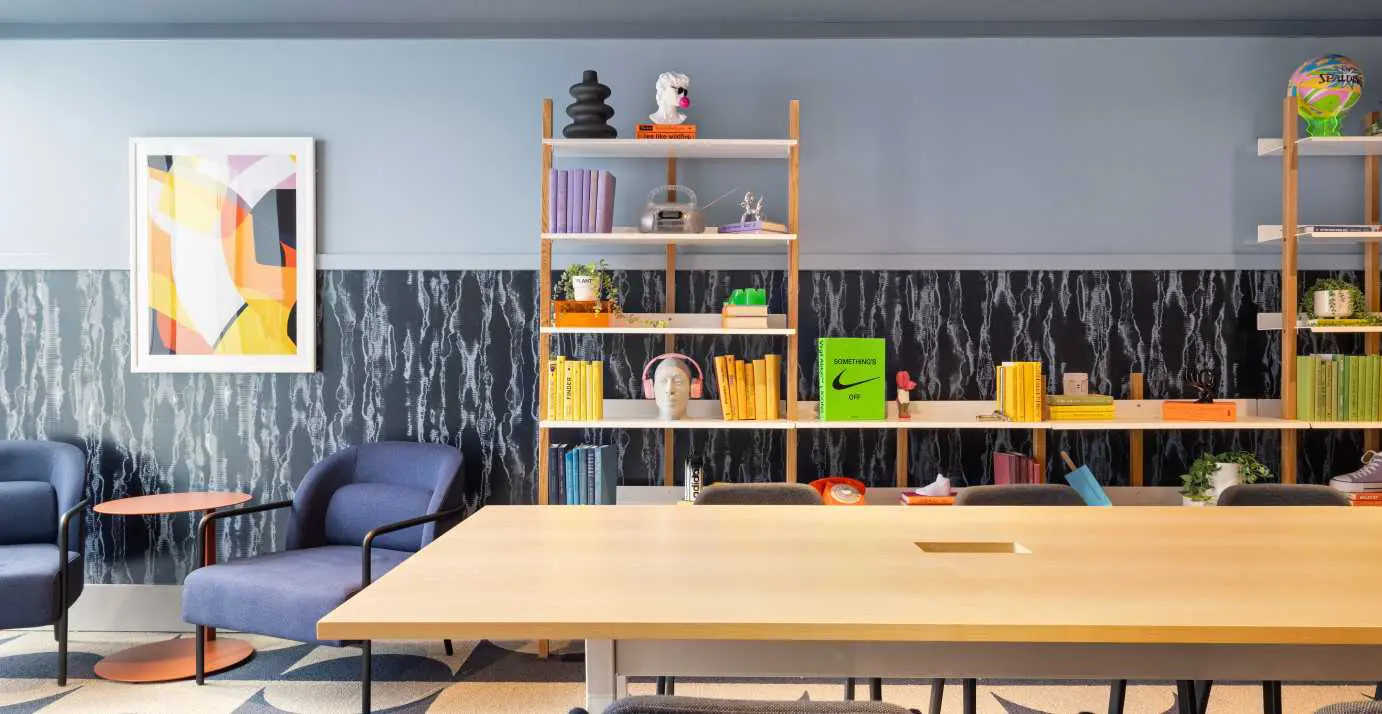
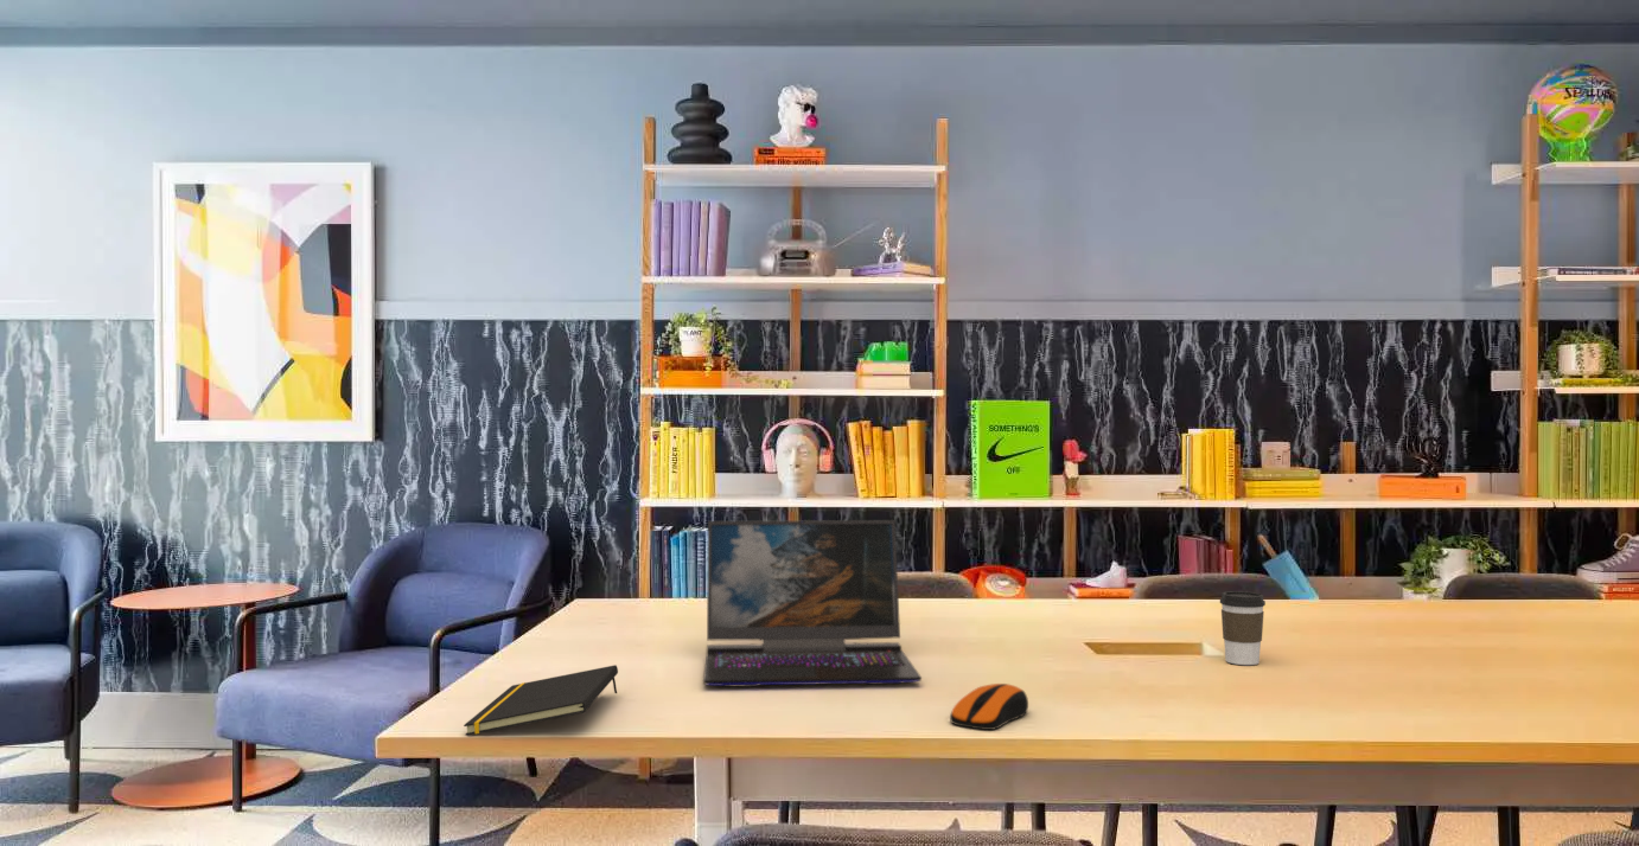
+ computer mouse [949,682,1029,731]
+ notepad [463,664,619,736]
+ coffee cup [1219,590,1267,666]
+ laptop [702,519,923,688]
